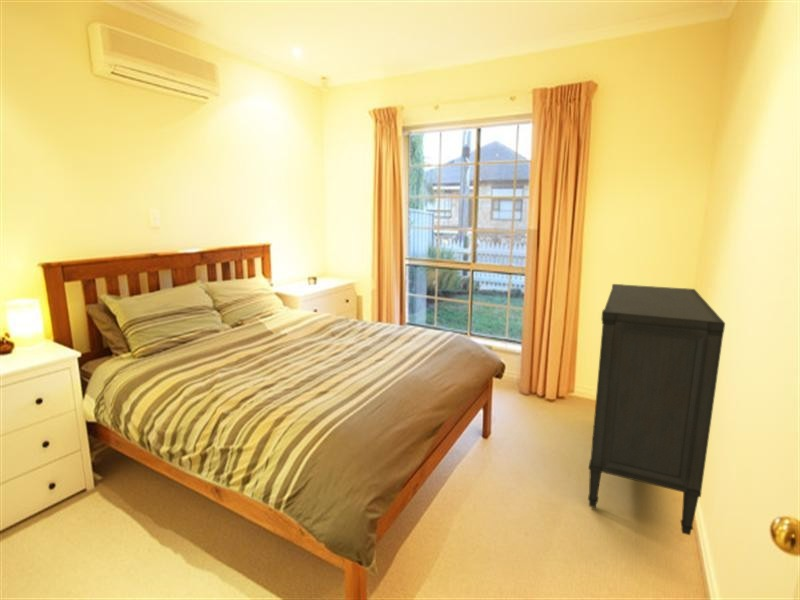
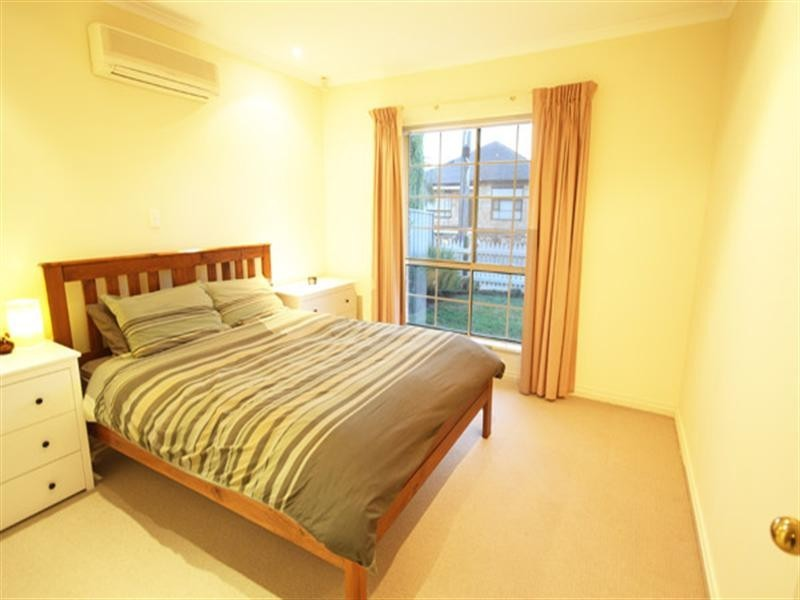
- dresser [587,283,726,536]
